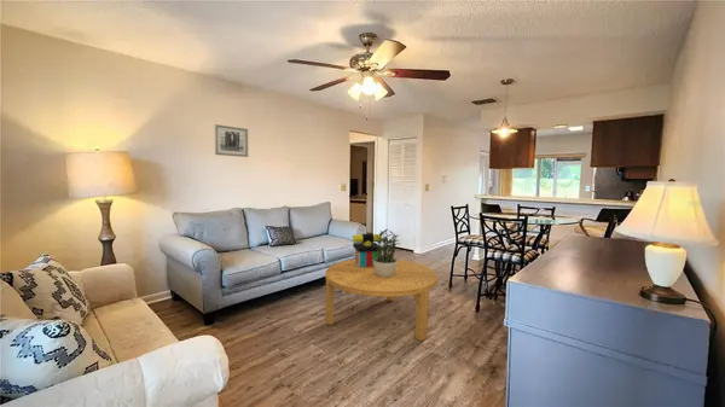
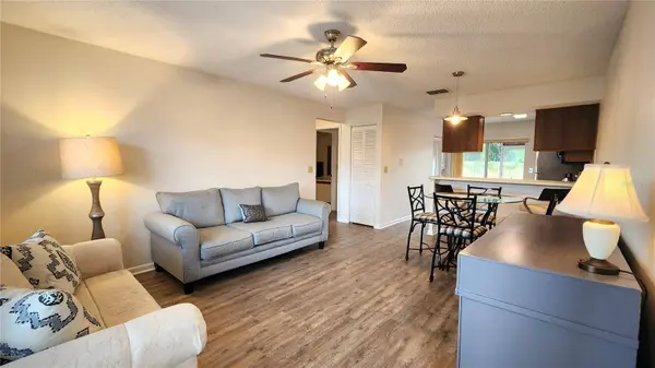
- wall art [214,123,249,158]
- decorative box [352,233,383,267]
- coffee table [324,258,439,342]
- potted plant [373,228,400,278]
